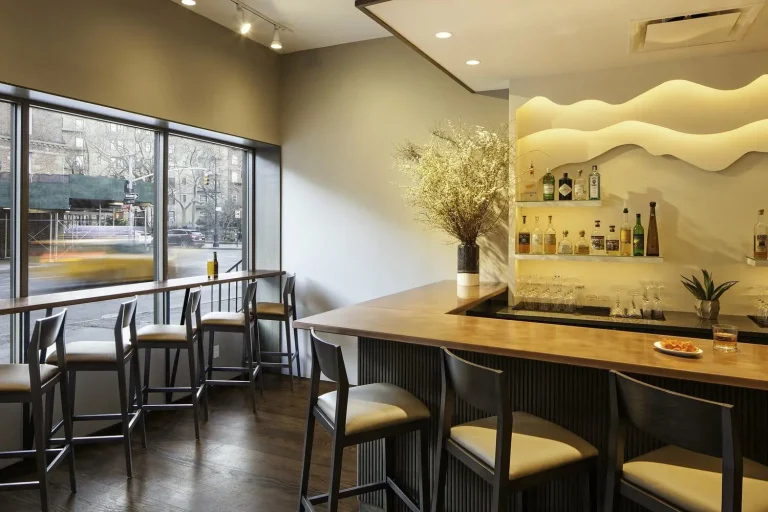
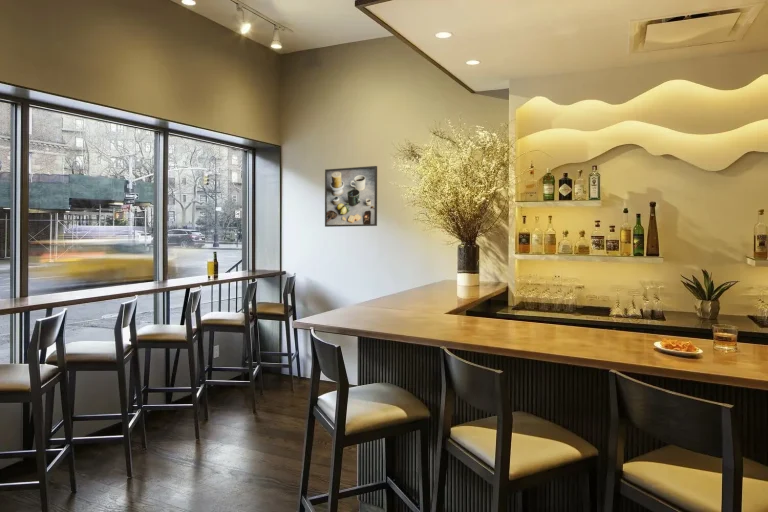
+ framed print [324,165,378,228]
